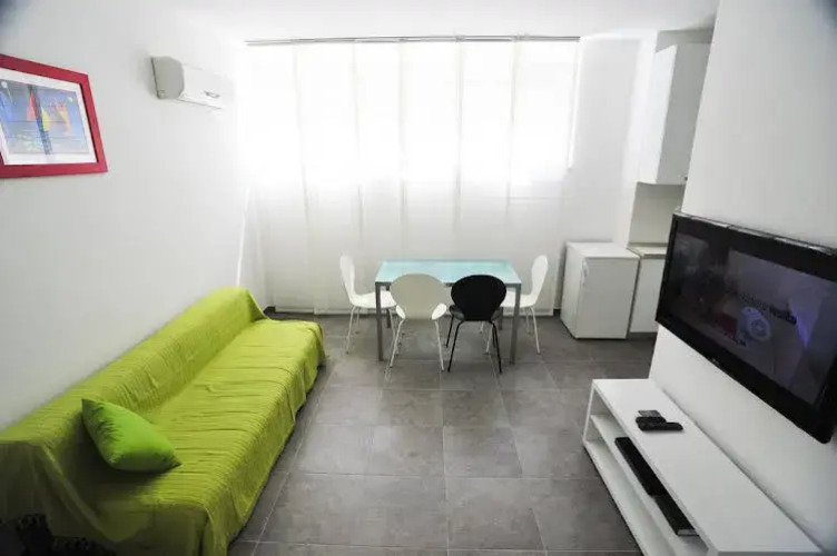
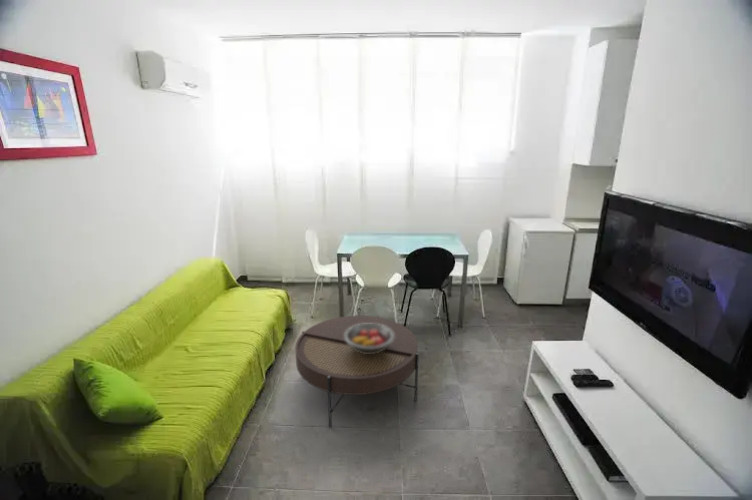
+ coffee table [294,315,420,429]
+ fruit bowl [345,324,394,354]
